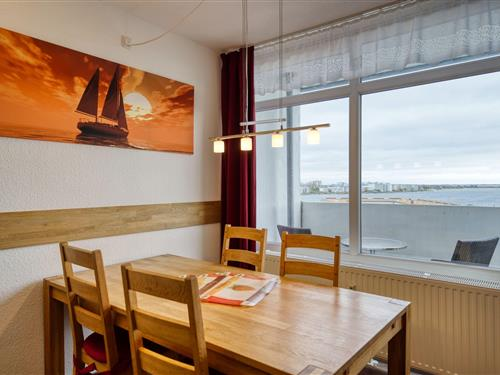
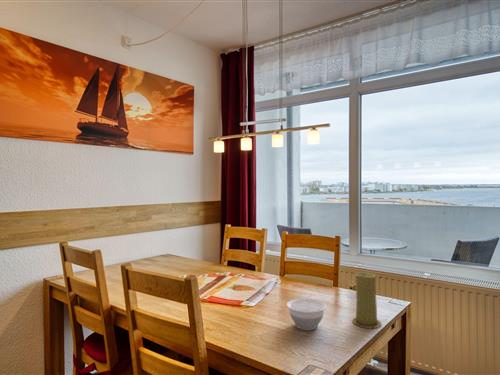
+ bowl [286,298,327,331]
+ candle [351,271,382,329]
